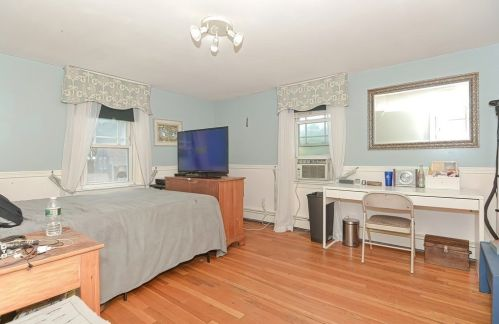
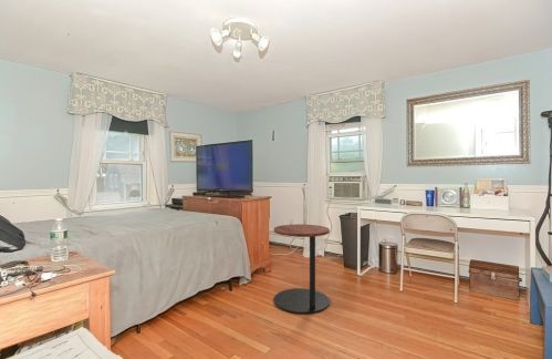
+ side table [273,224,331,315]
